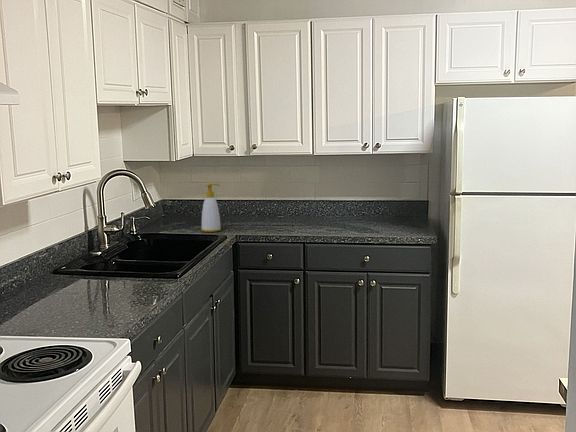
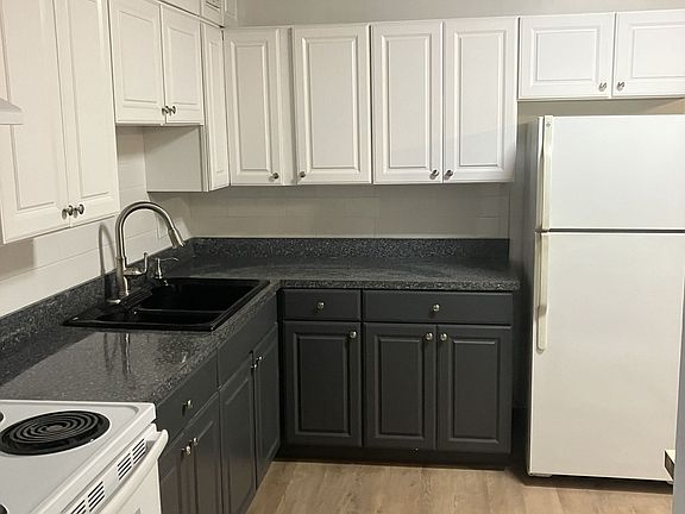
- soap bottle [200,183,222,233]
